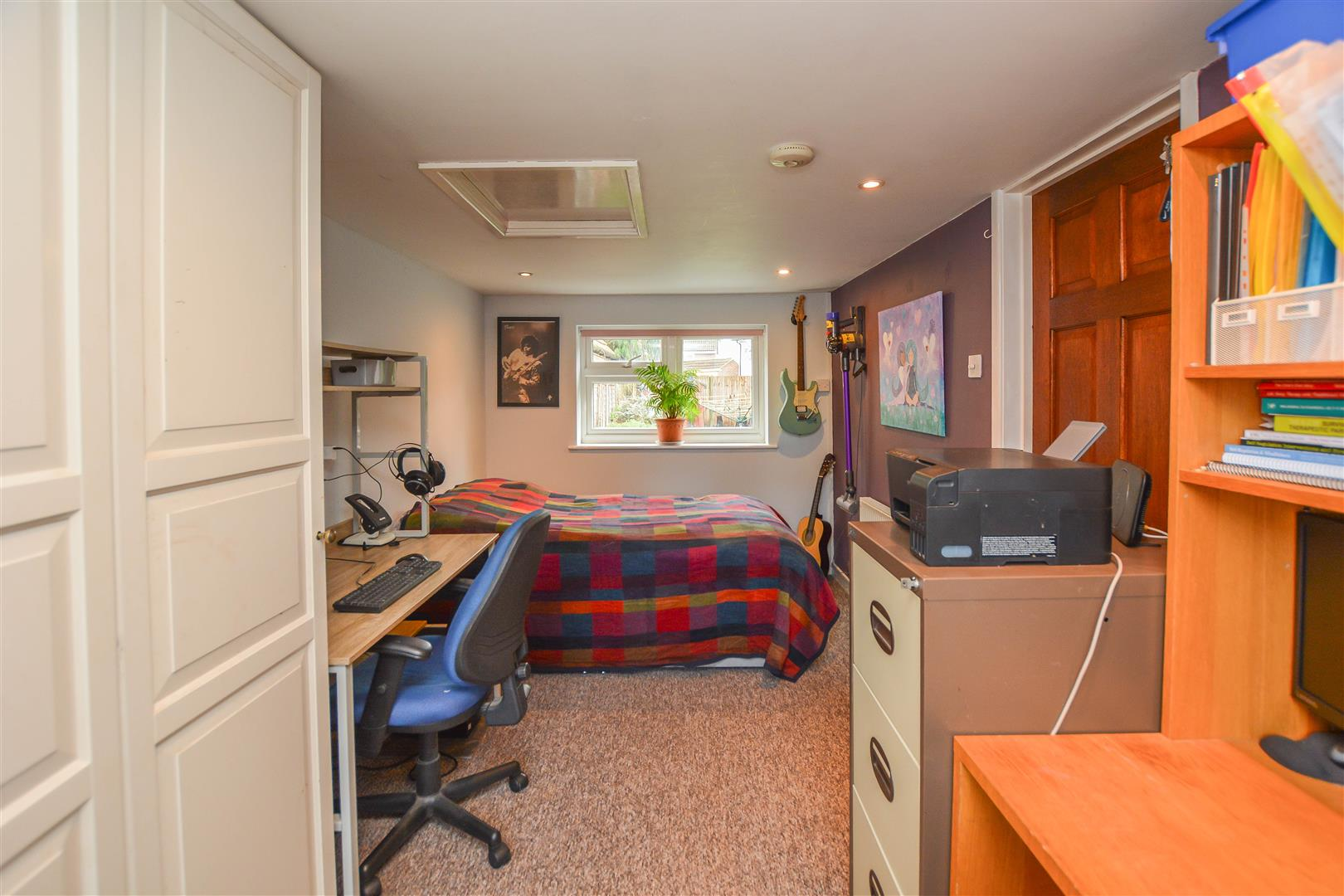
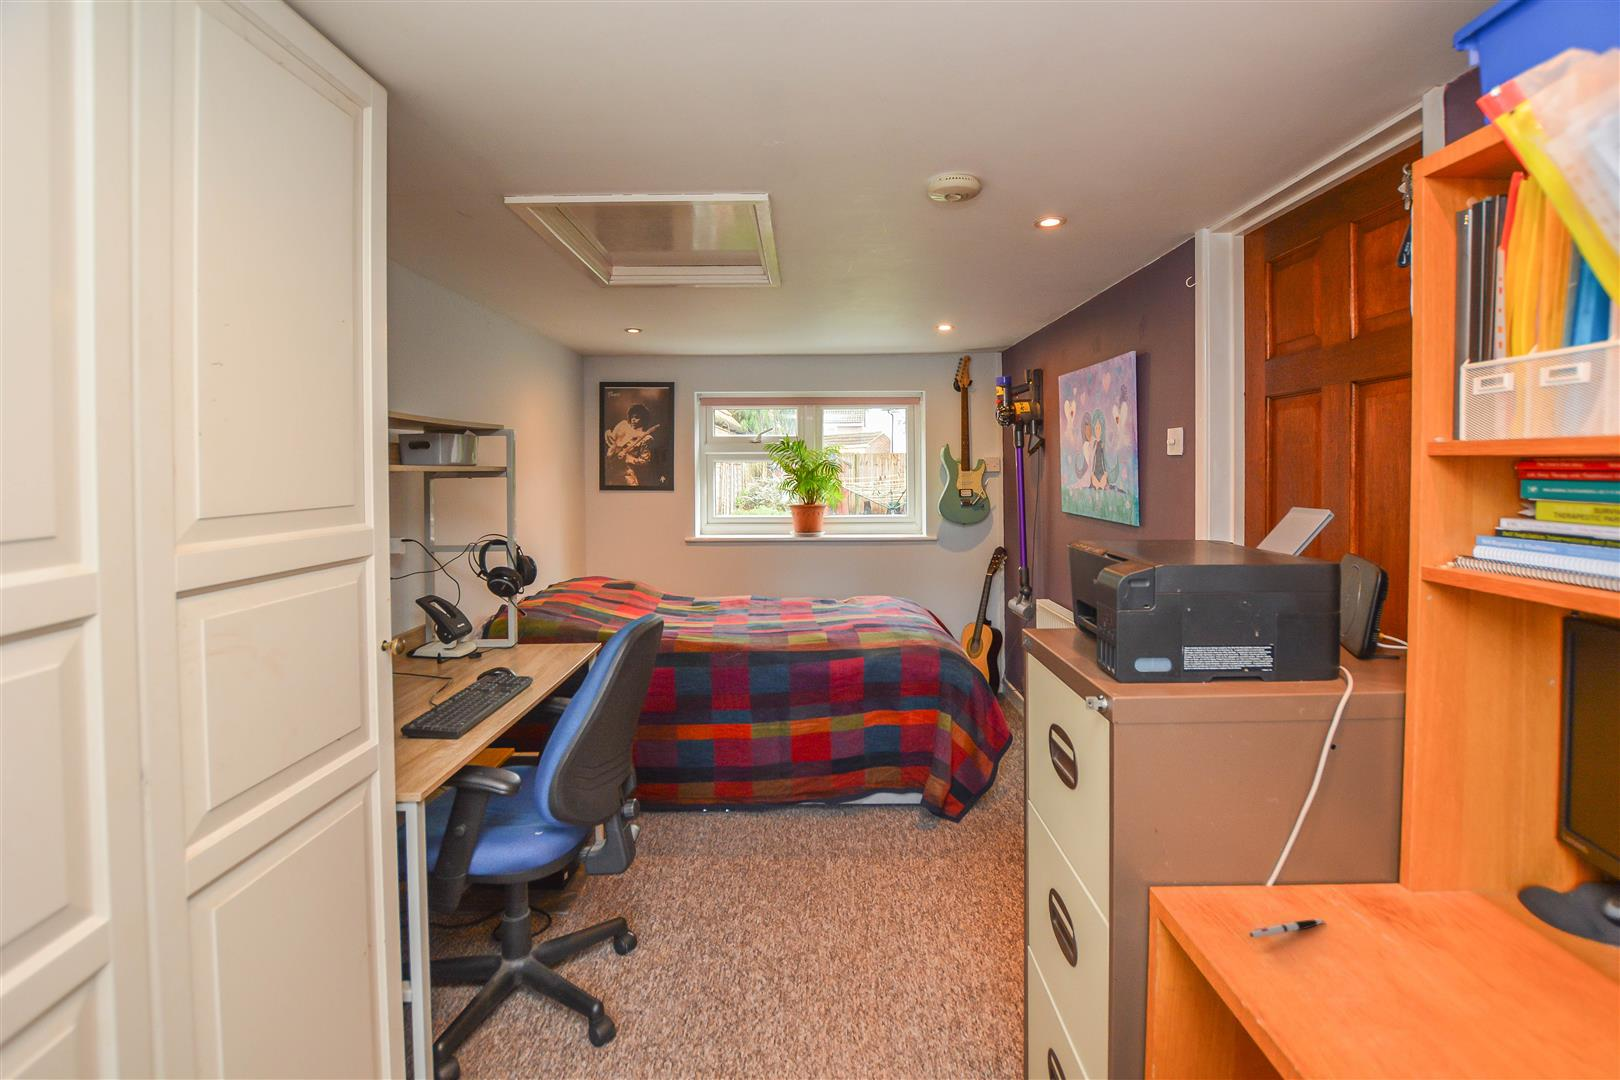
+ pen [1248,918,1325,939]
